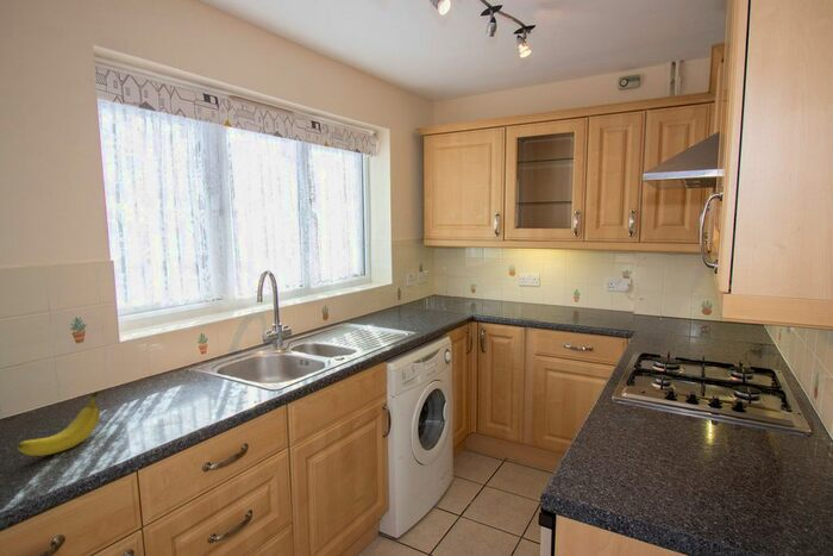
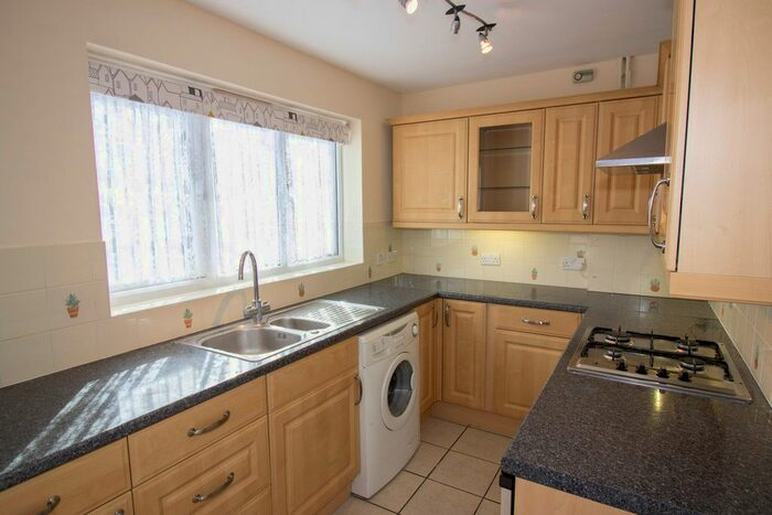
- fruit [17,391,101,456]
